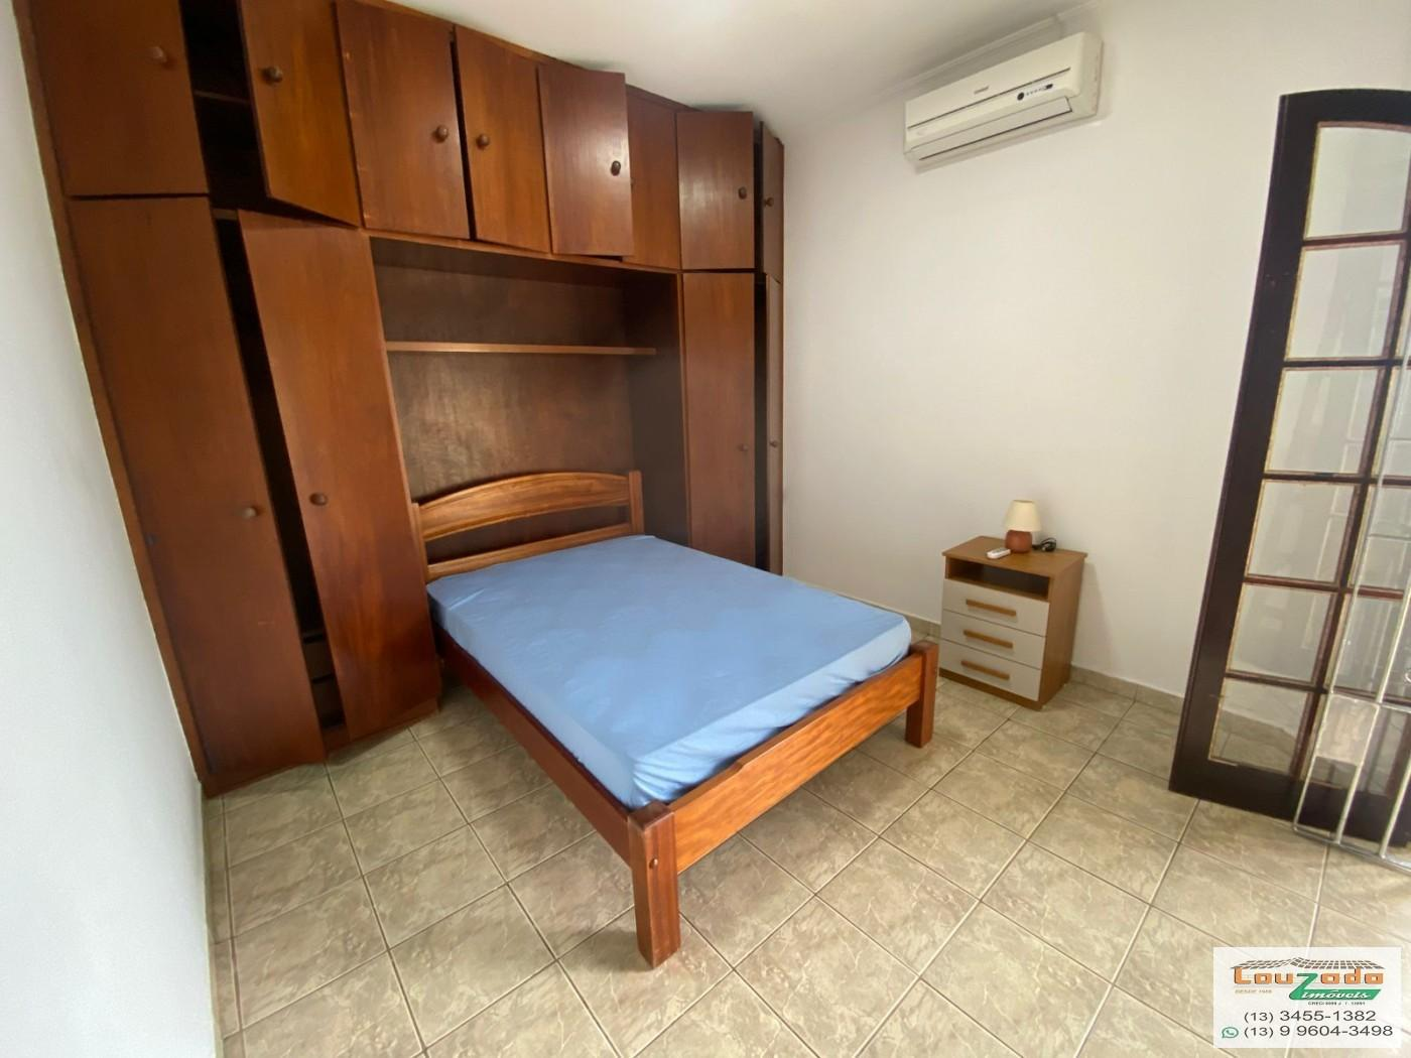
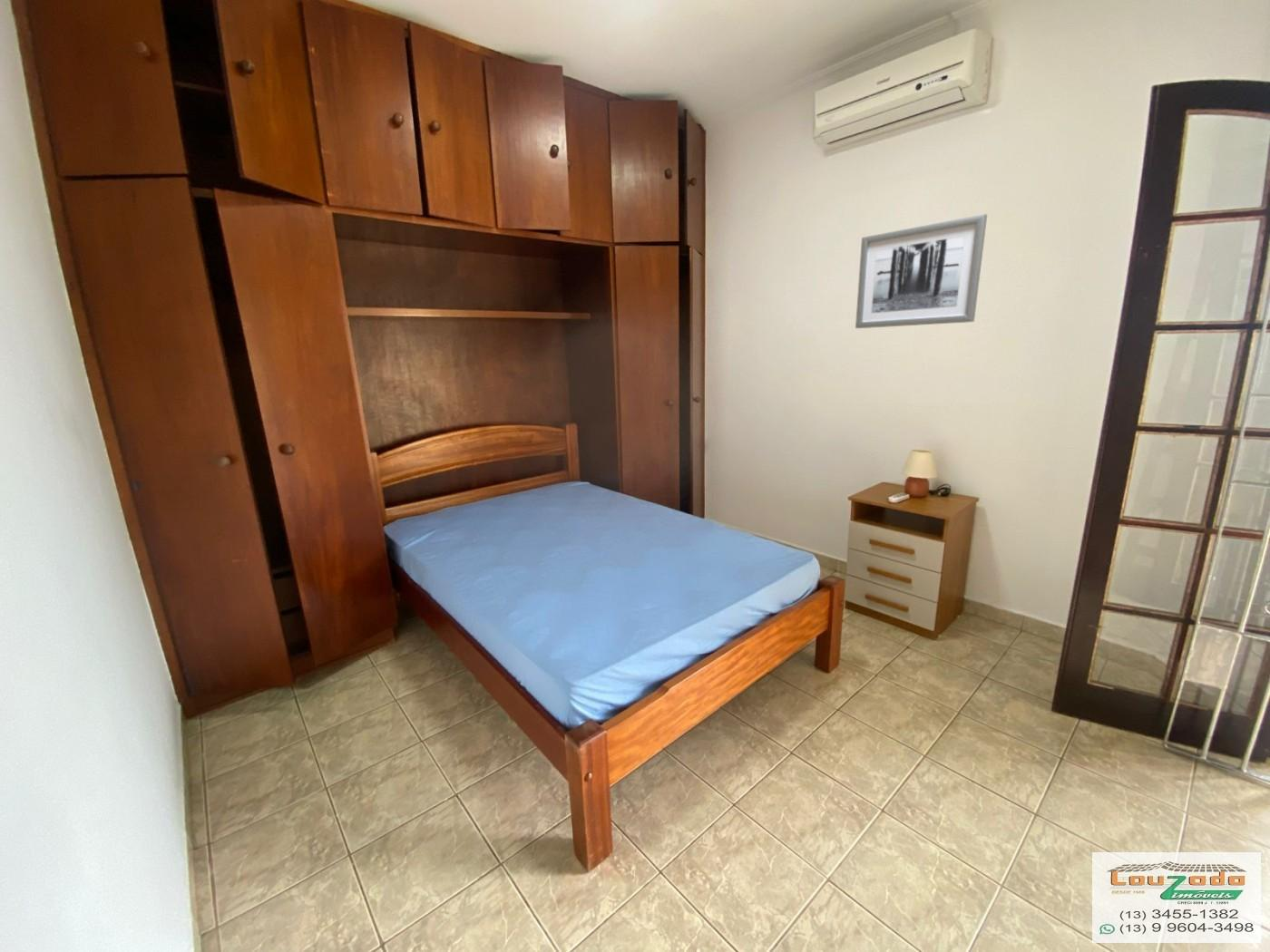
+ wall art [855,213,988,329]
